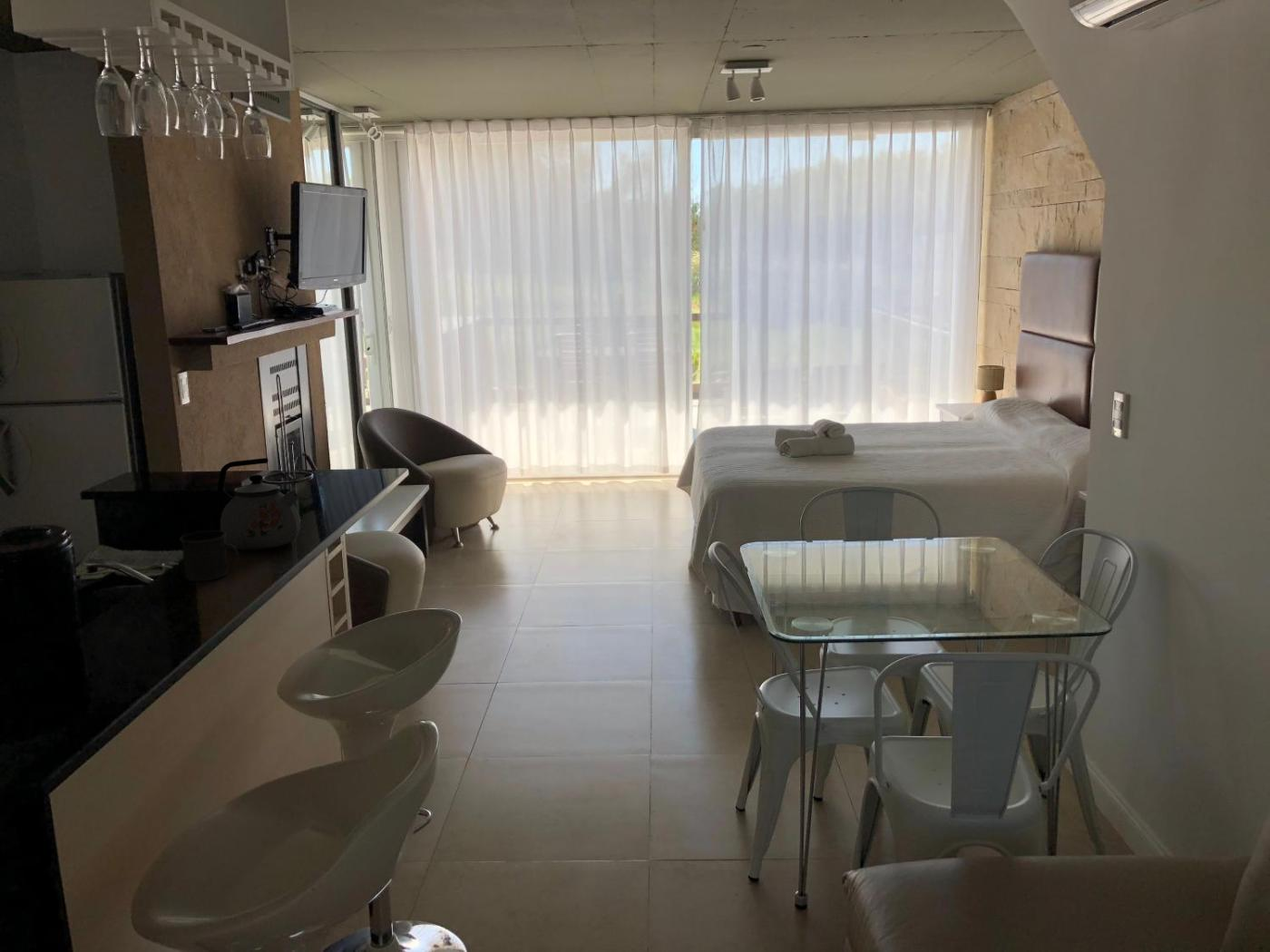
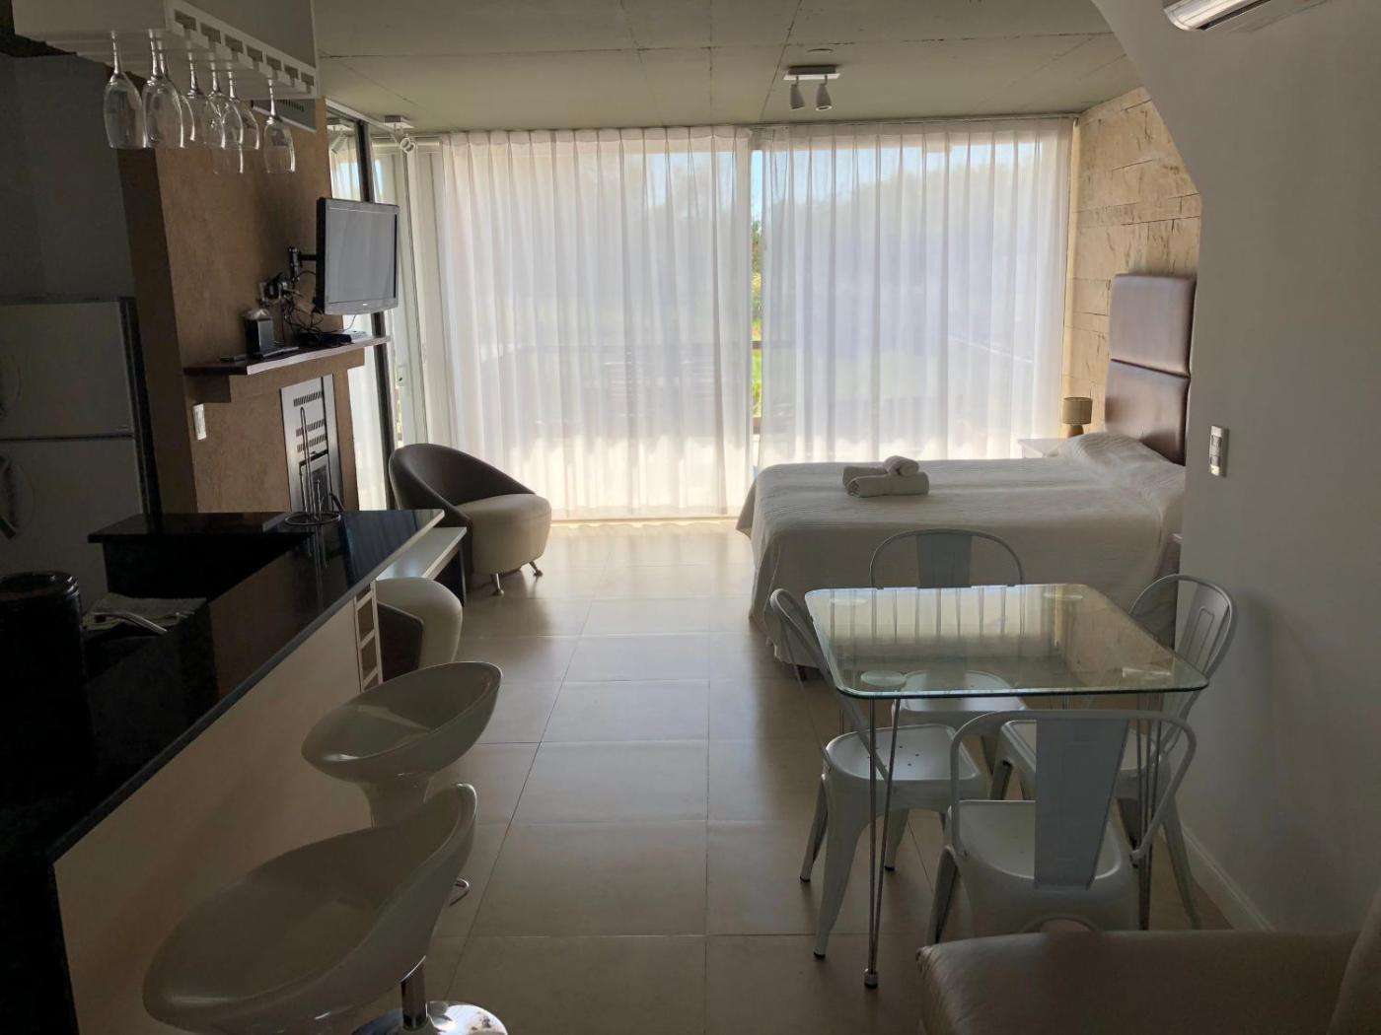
- mug [179,529,239,582]
- kettle [217,457,301,550]
